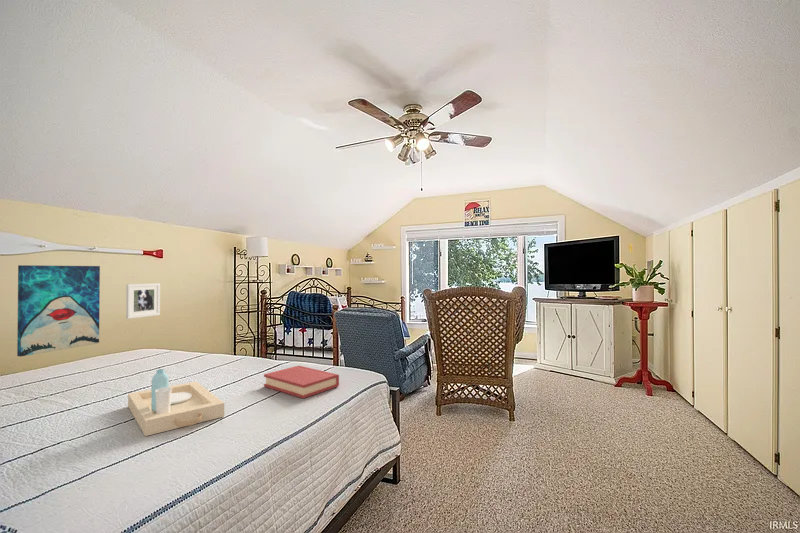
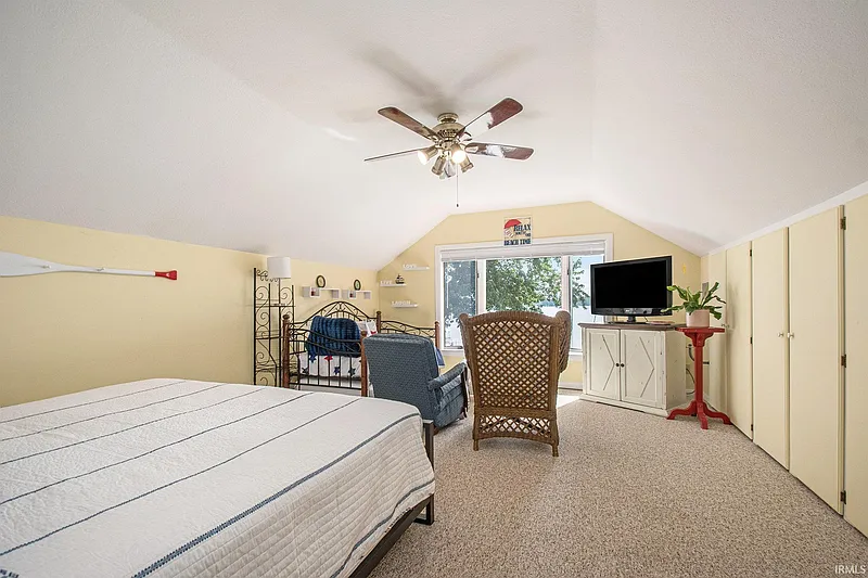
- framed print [125,282,161,320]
- wall art [16,264,101,358]
- hardback book [263,365,340,399]
- serving tray [127,368,225,437]
